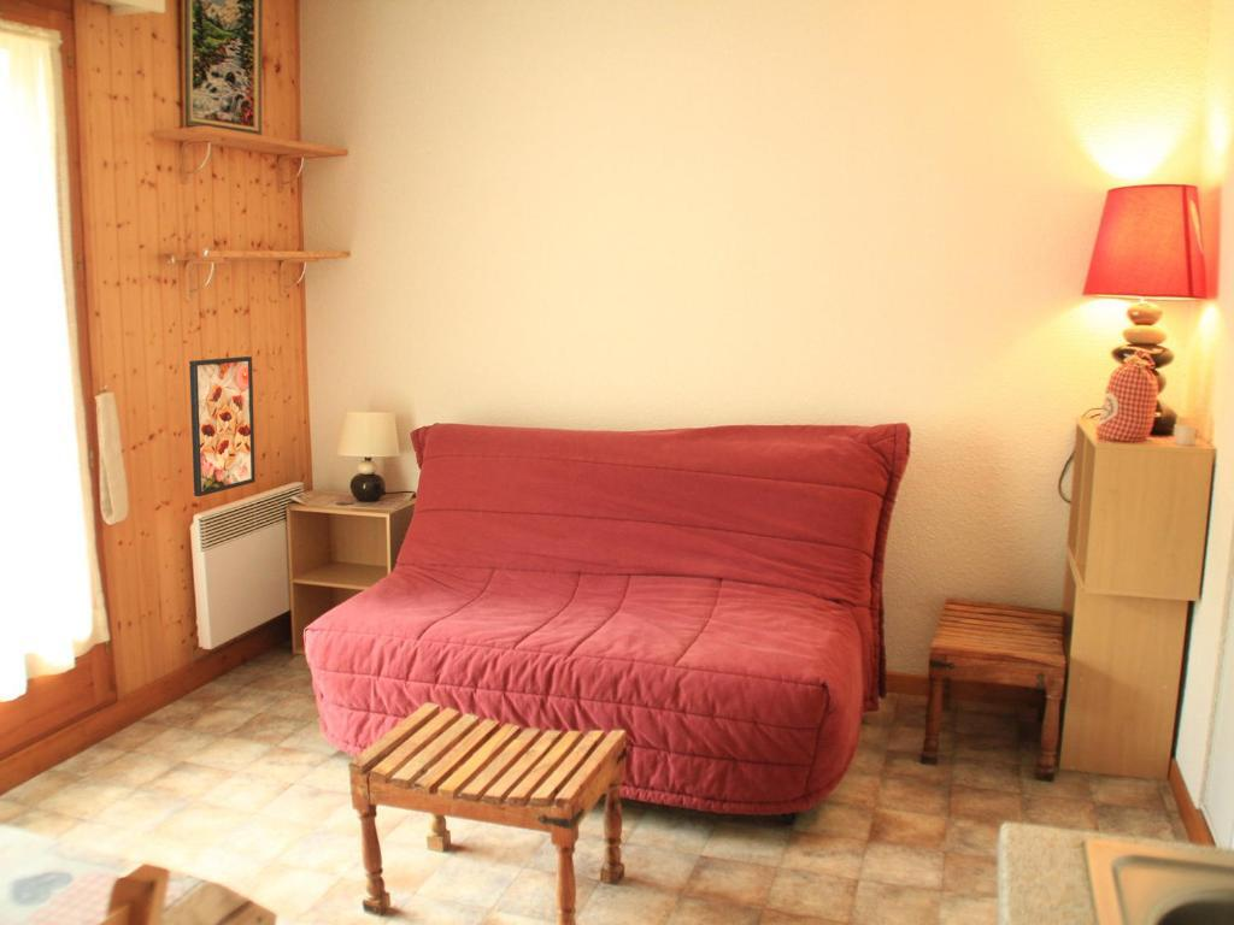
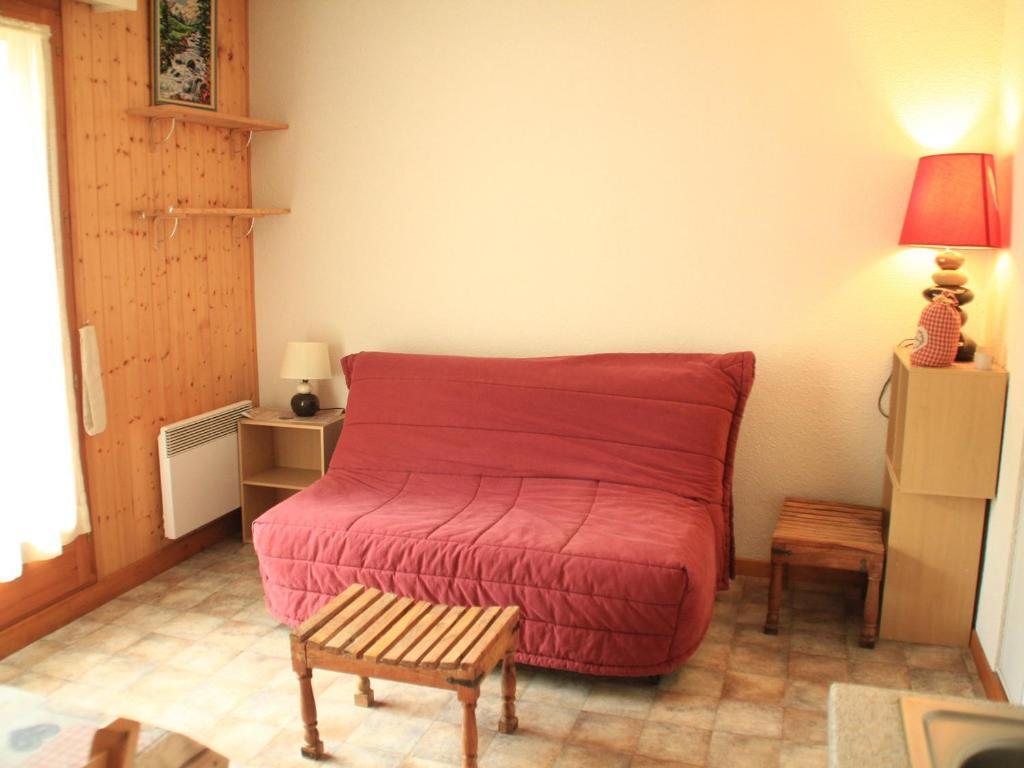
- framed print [188,355,257,497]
